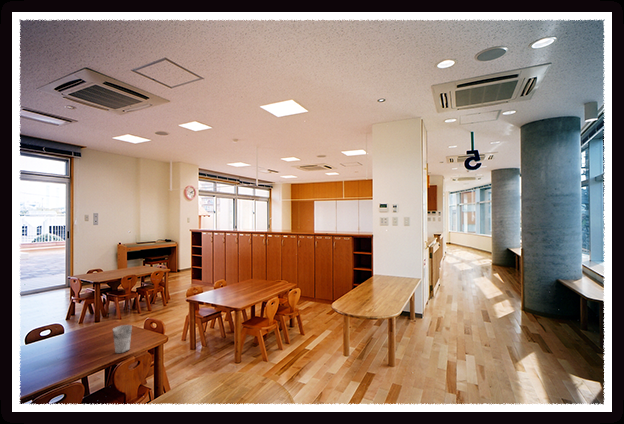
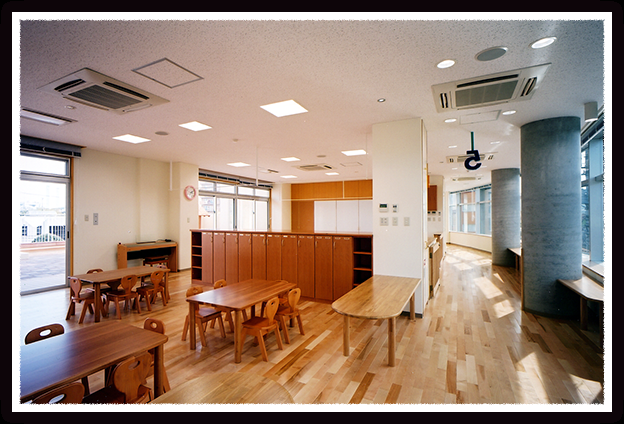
- cup [112,324,133,354]
